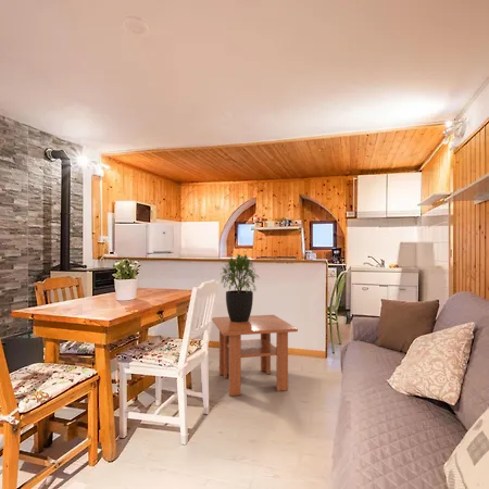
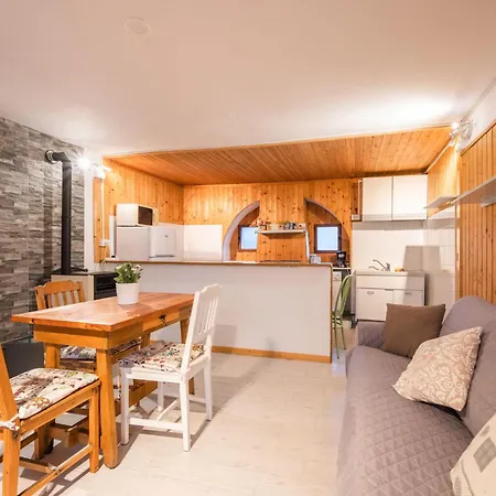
- potted plant [218,253,261,323]
- coffee table [211,314,299,397]
